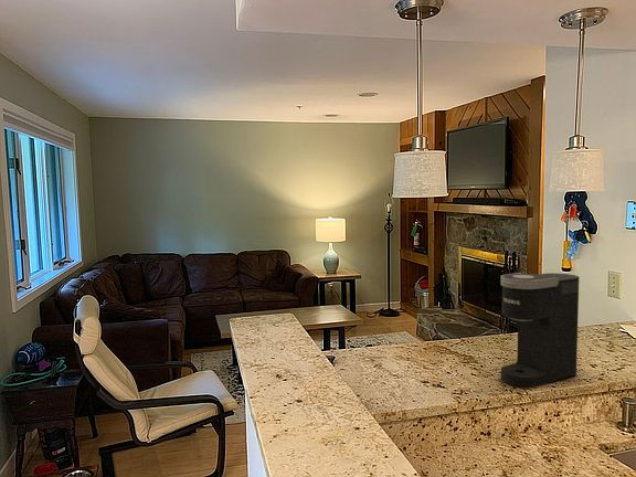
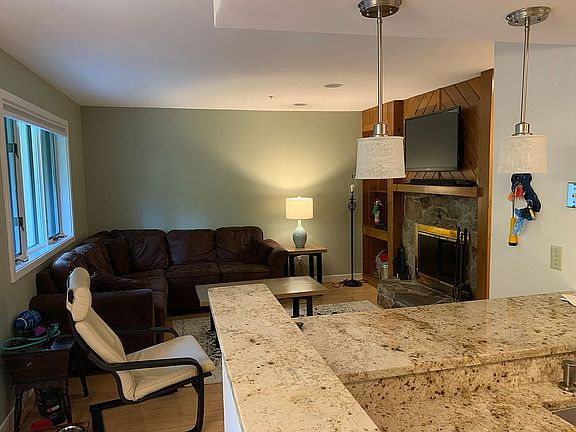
- coffee maker [499,272,580,389]
